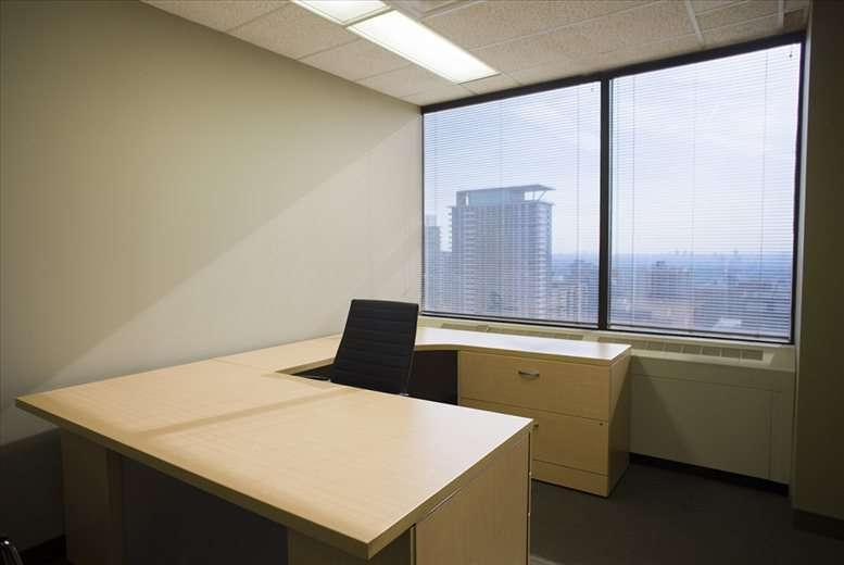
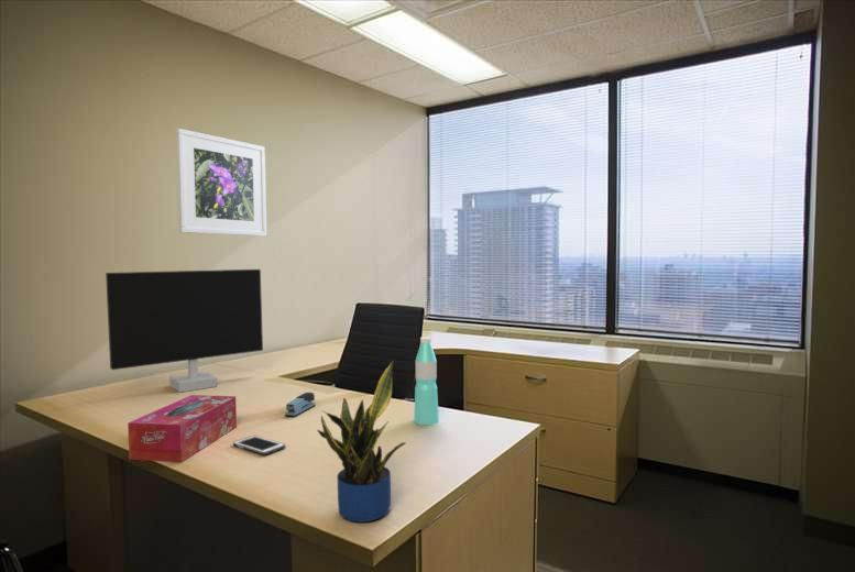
+ stapler [284,392,317,418]
+ monitor [105,268,264,394]
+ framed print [175,128,267,238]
+ water bottle [413,336,440,426]
+ cell phone [232,435,286,457]
+ tissue box [127,394,238,463]
+ potted plant [316,360,407,522]
